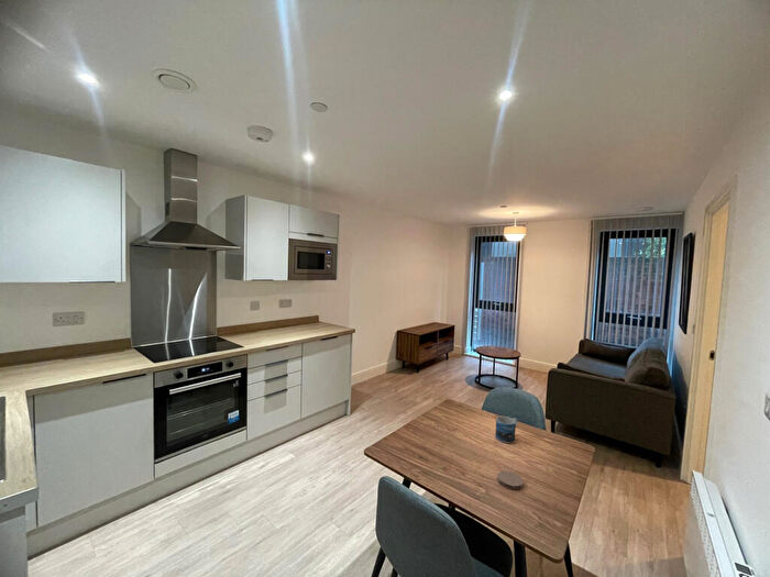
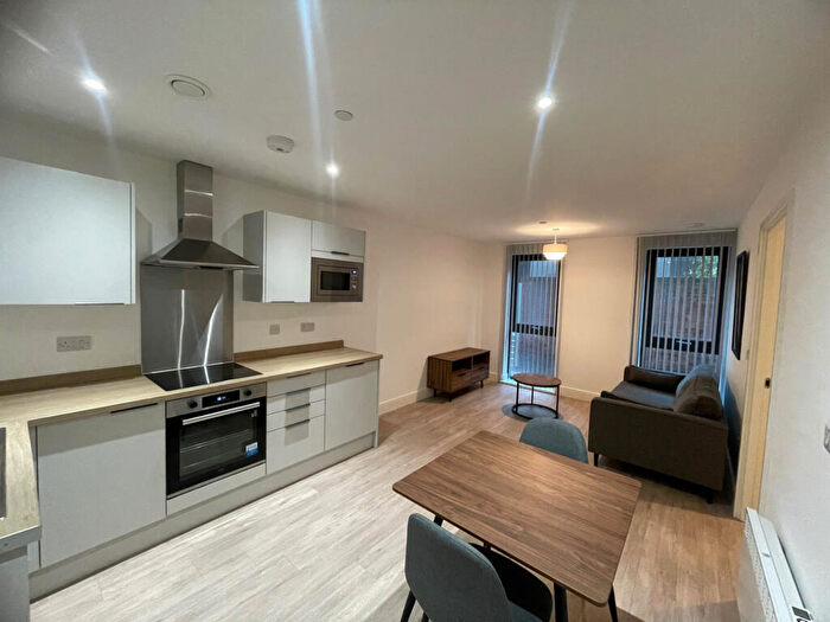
- mug [494,415,518,444]
- coaster [496,469,524,490]
